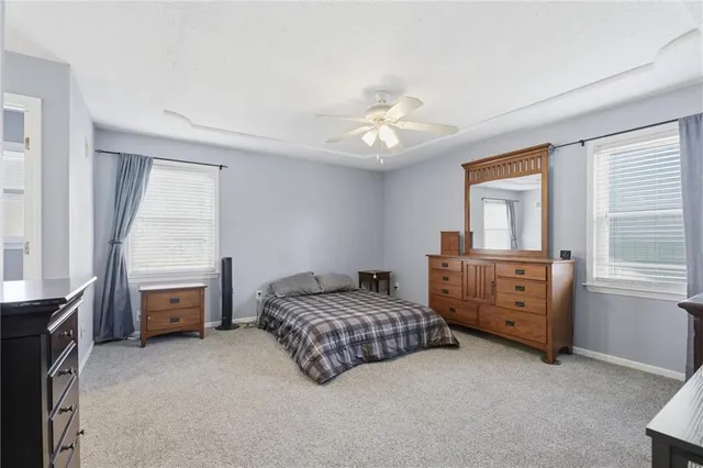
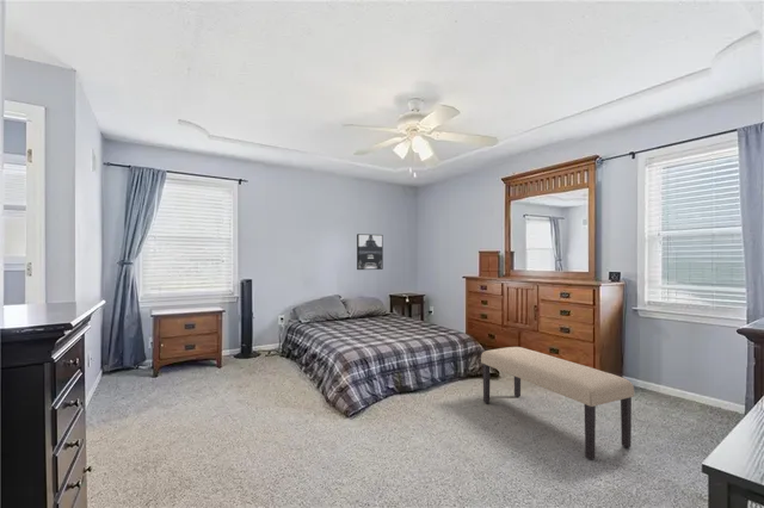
+ bench [480,346,635,460]
+ wall art [356,233,384,271]
